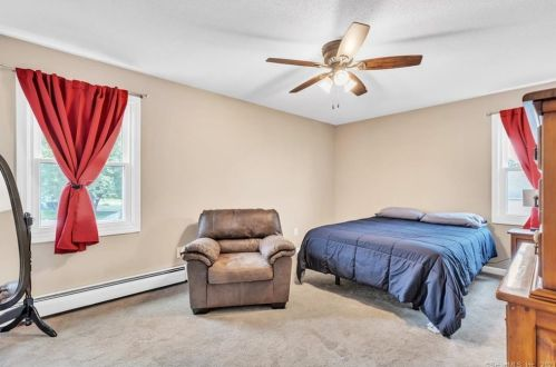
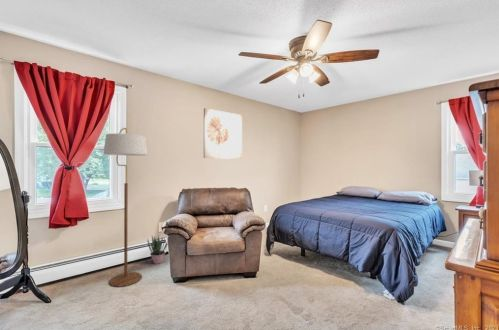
+ potted plant [147,234,168,265]
+ floor lamp [102,127,149,288]
+ wall art [203,107,243,160]
